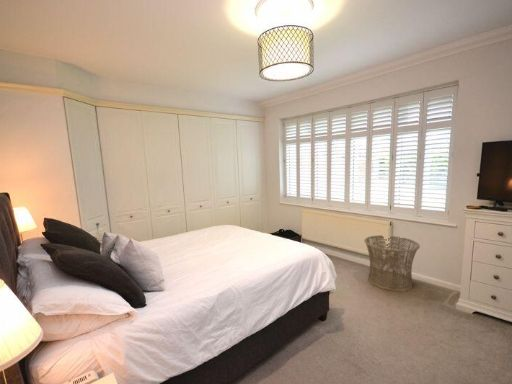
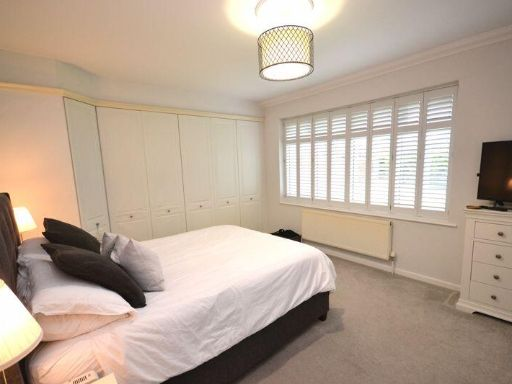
- basket [363,234,421,292]
